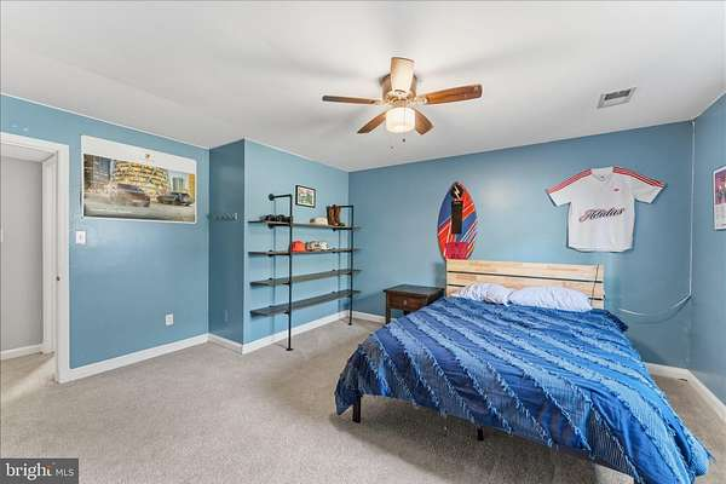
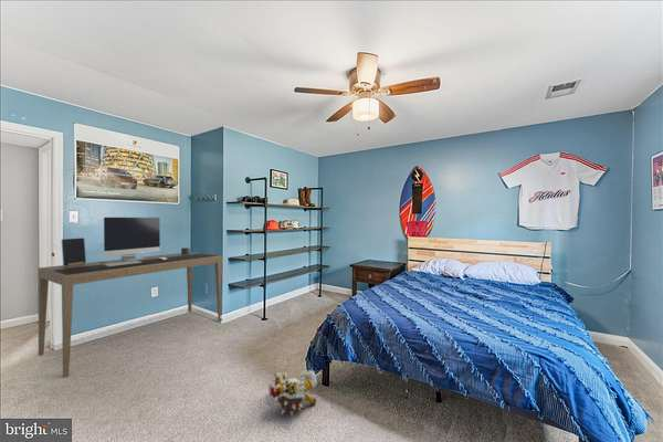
+ desk [38,217,223,378]
+ plush toy [266,369,318,417]
